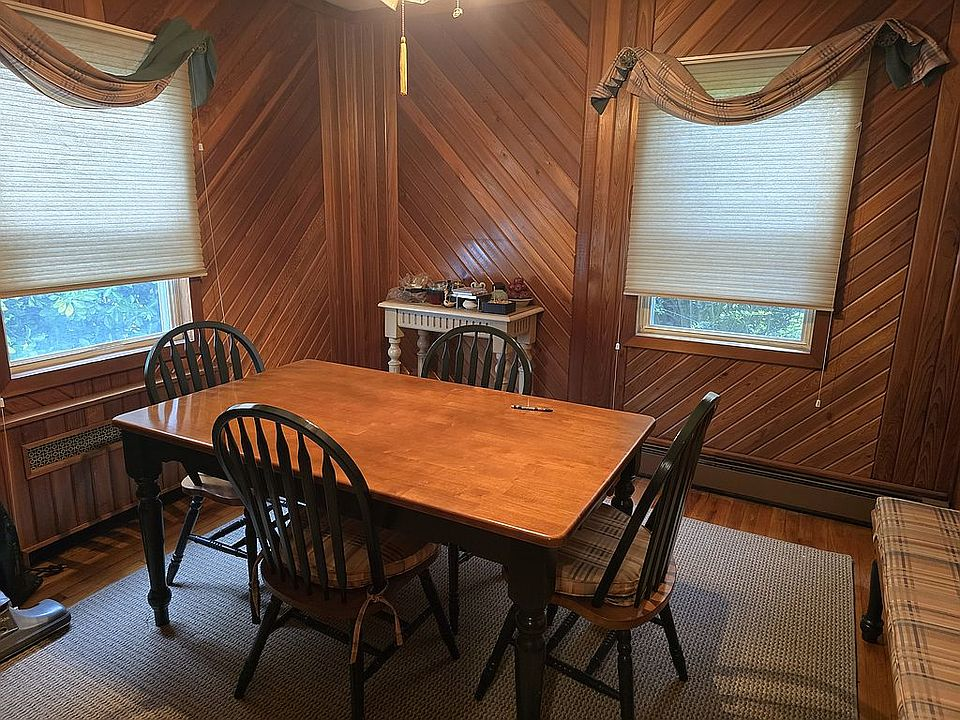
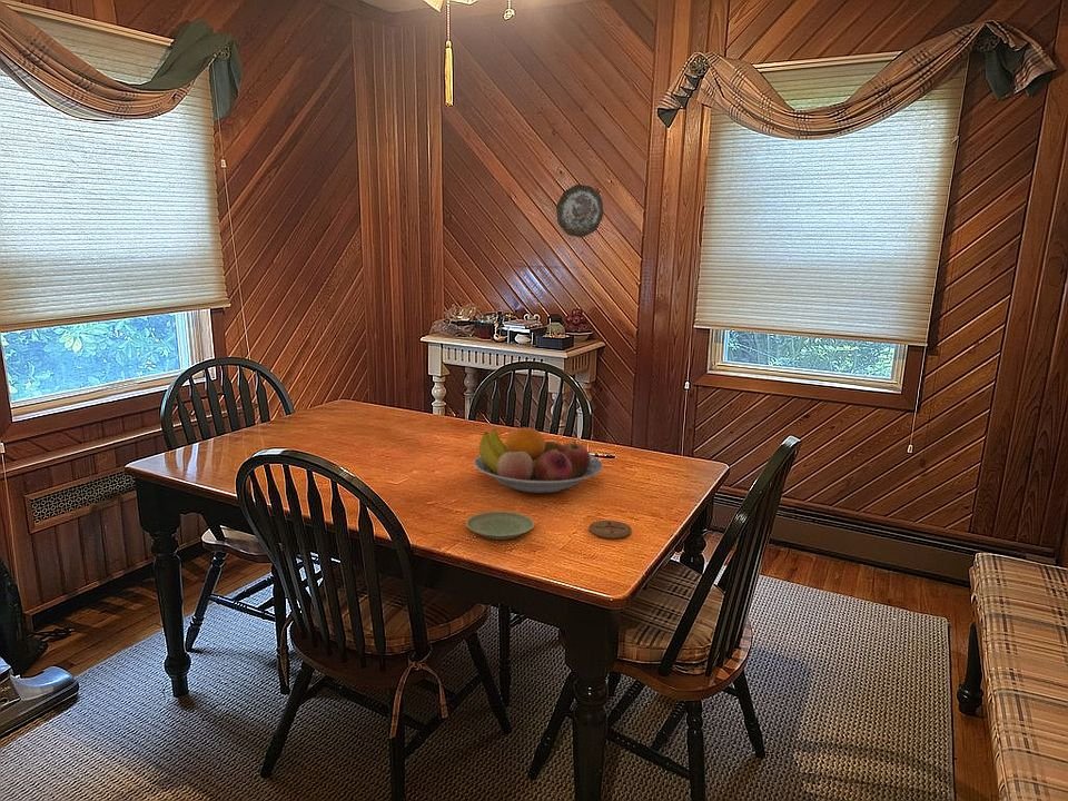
+ plate [465,511,535,541]
+ coaster [587,520,633,540]
+ fruit bowl [473,426,604,494]
+ decorative plate [555,184,604,238]
